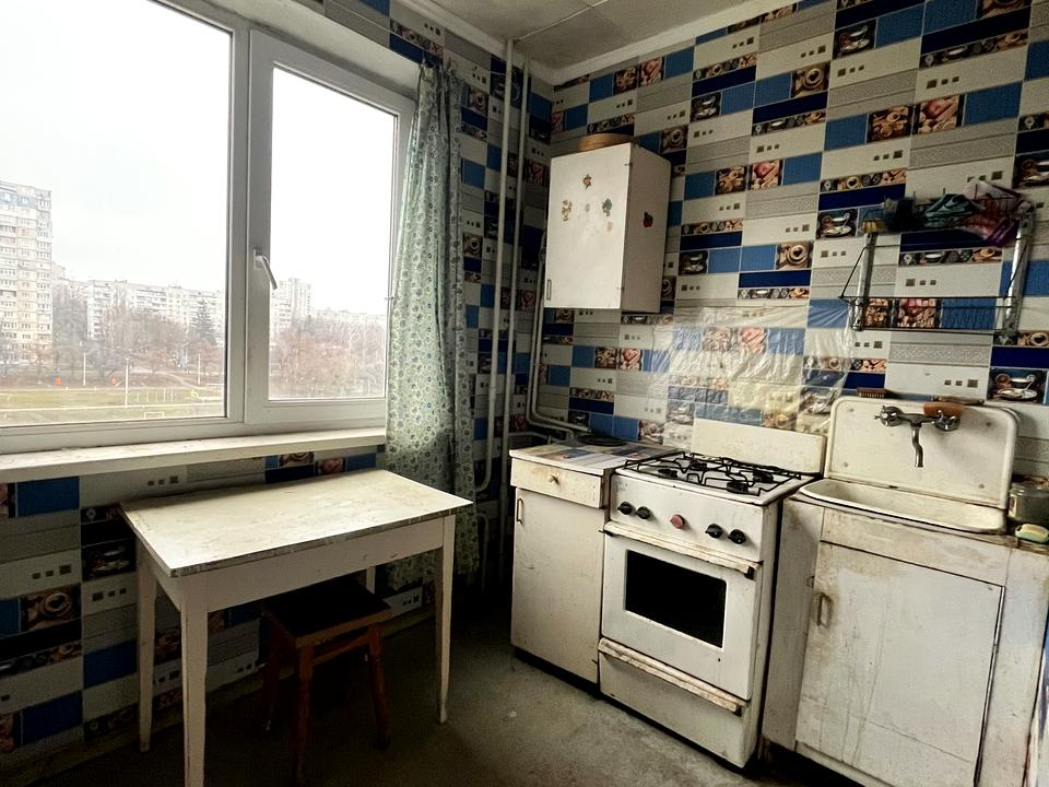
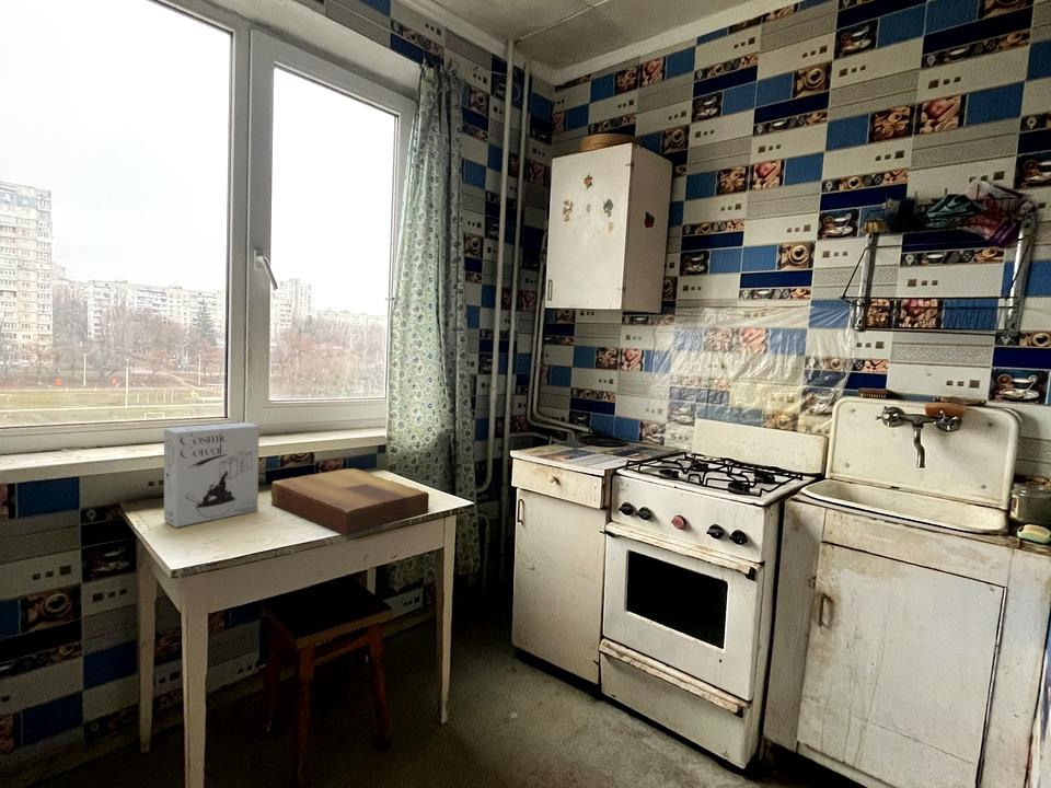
+ cutting board [270,467,430,536]
+ cereal box [163,421,261,529]
